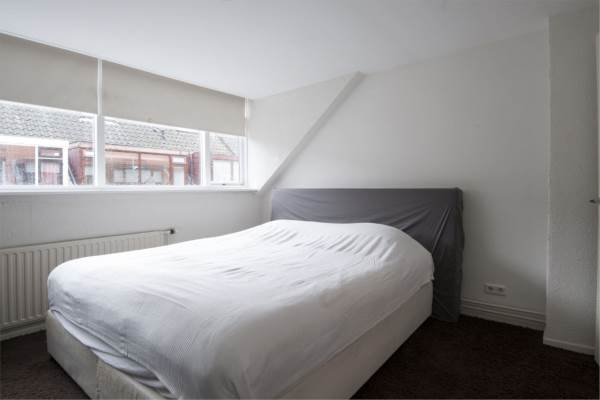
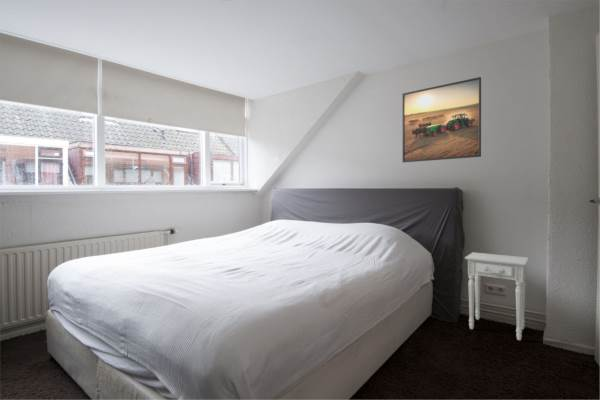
+ nightstand [464,251,530,341]
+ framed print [401,76,482,163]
